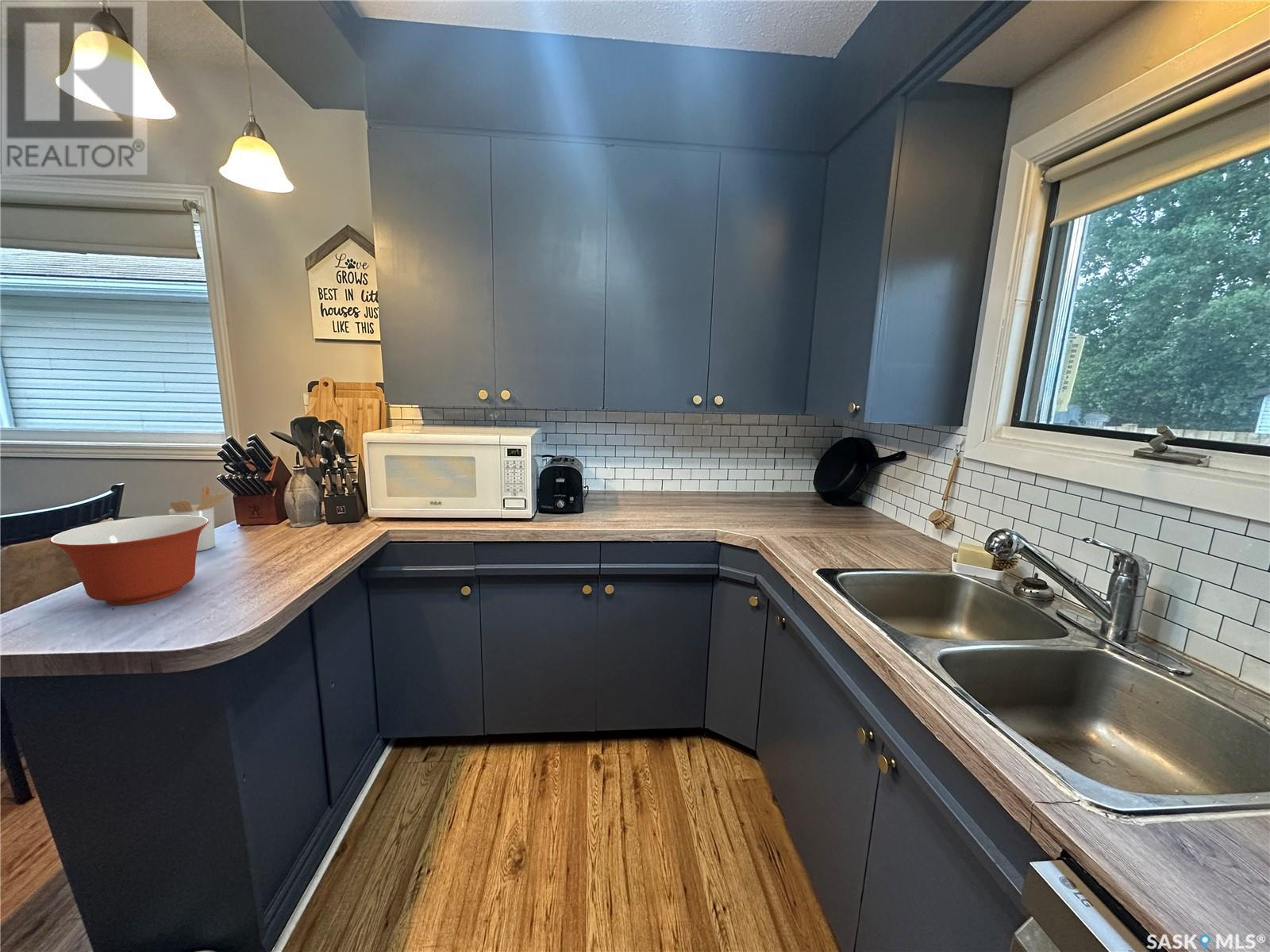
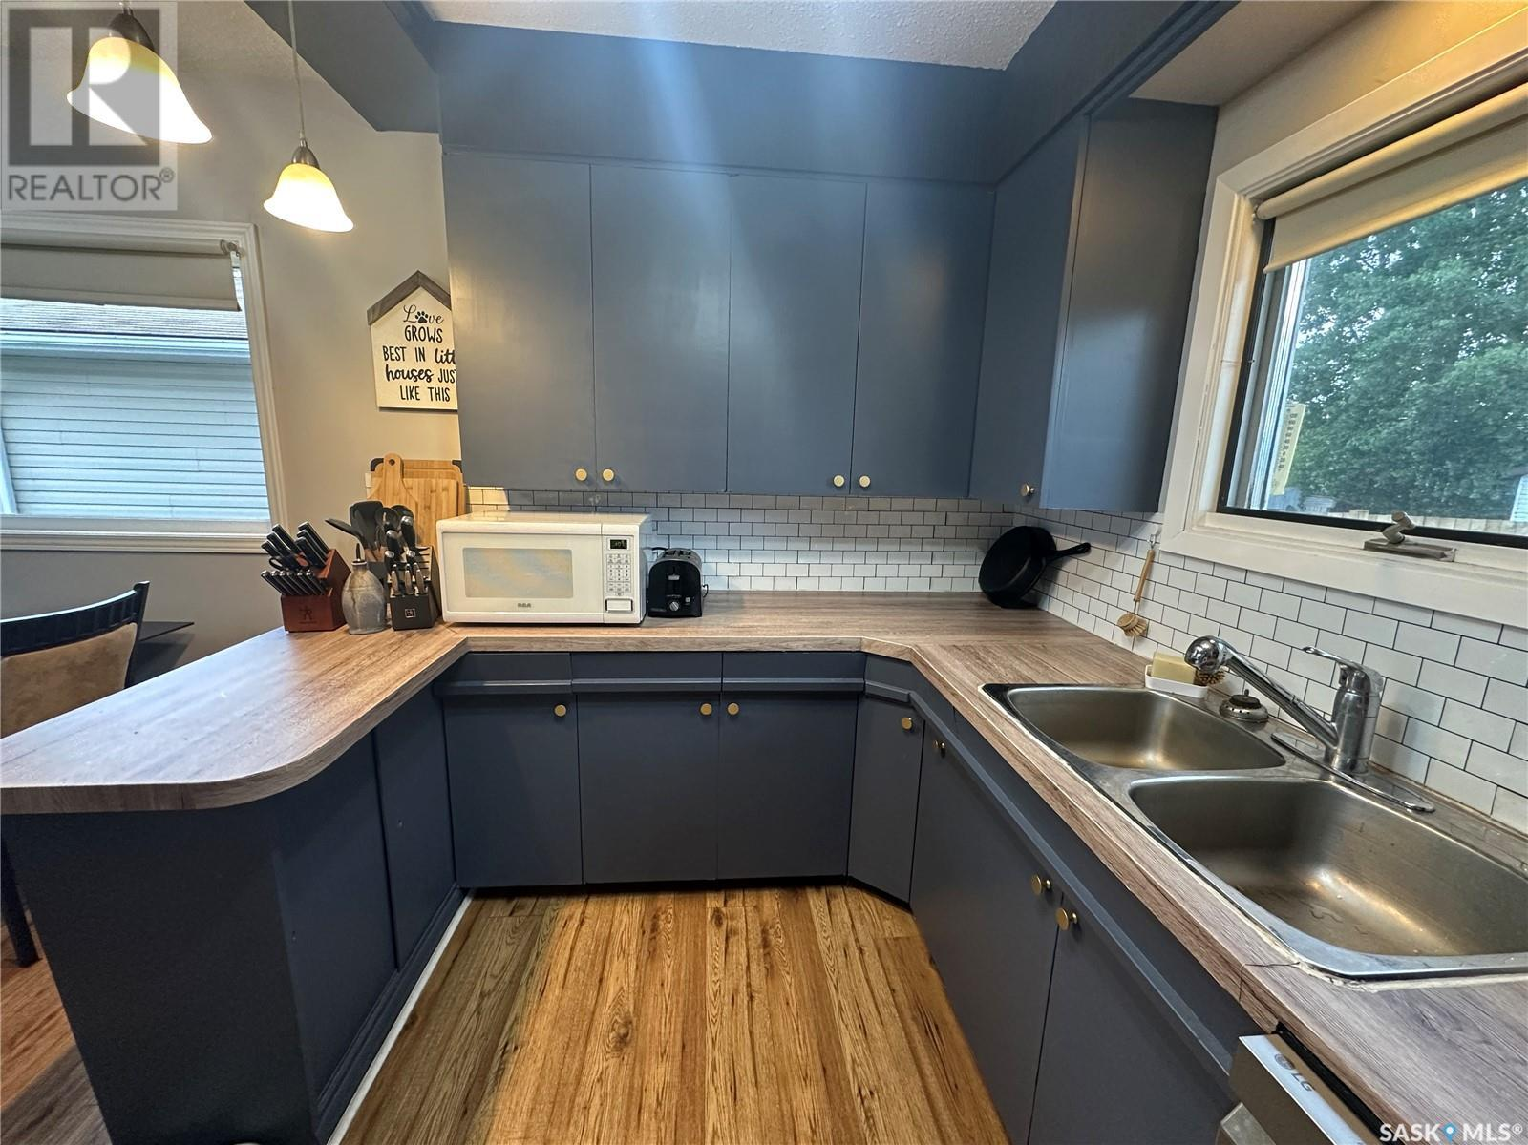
- mixing bowl [49,514,210,606]
- utensil holder [168,485,233,552]
